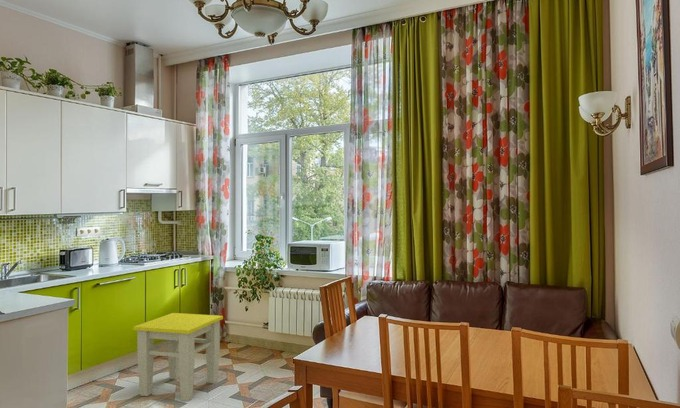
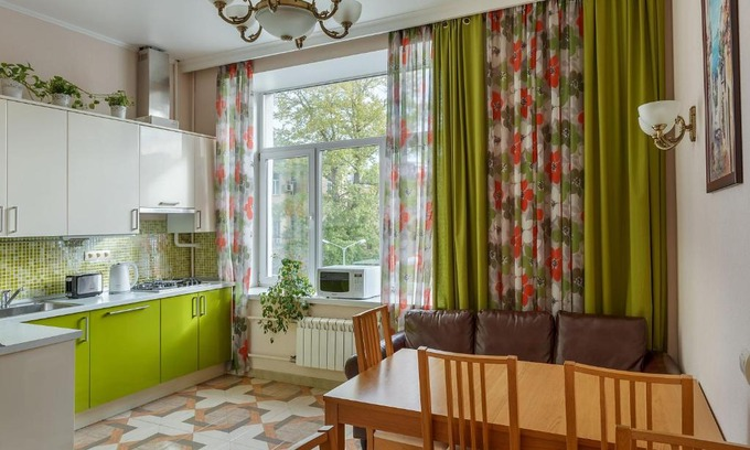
- stool [132,312,224,402]
